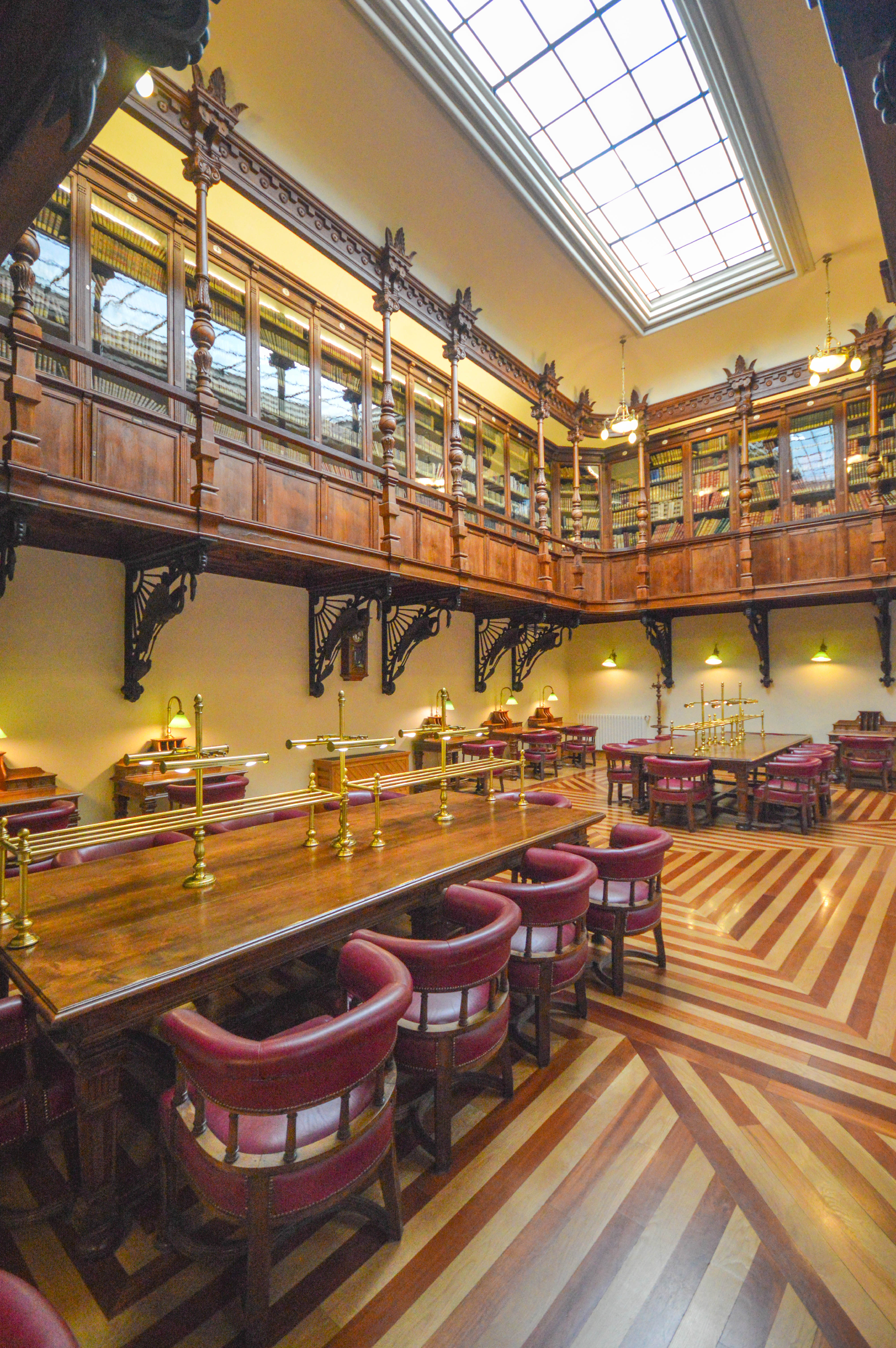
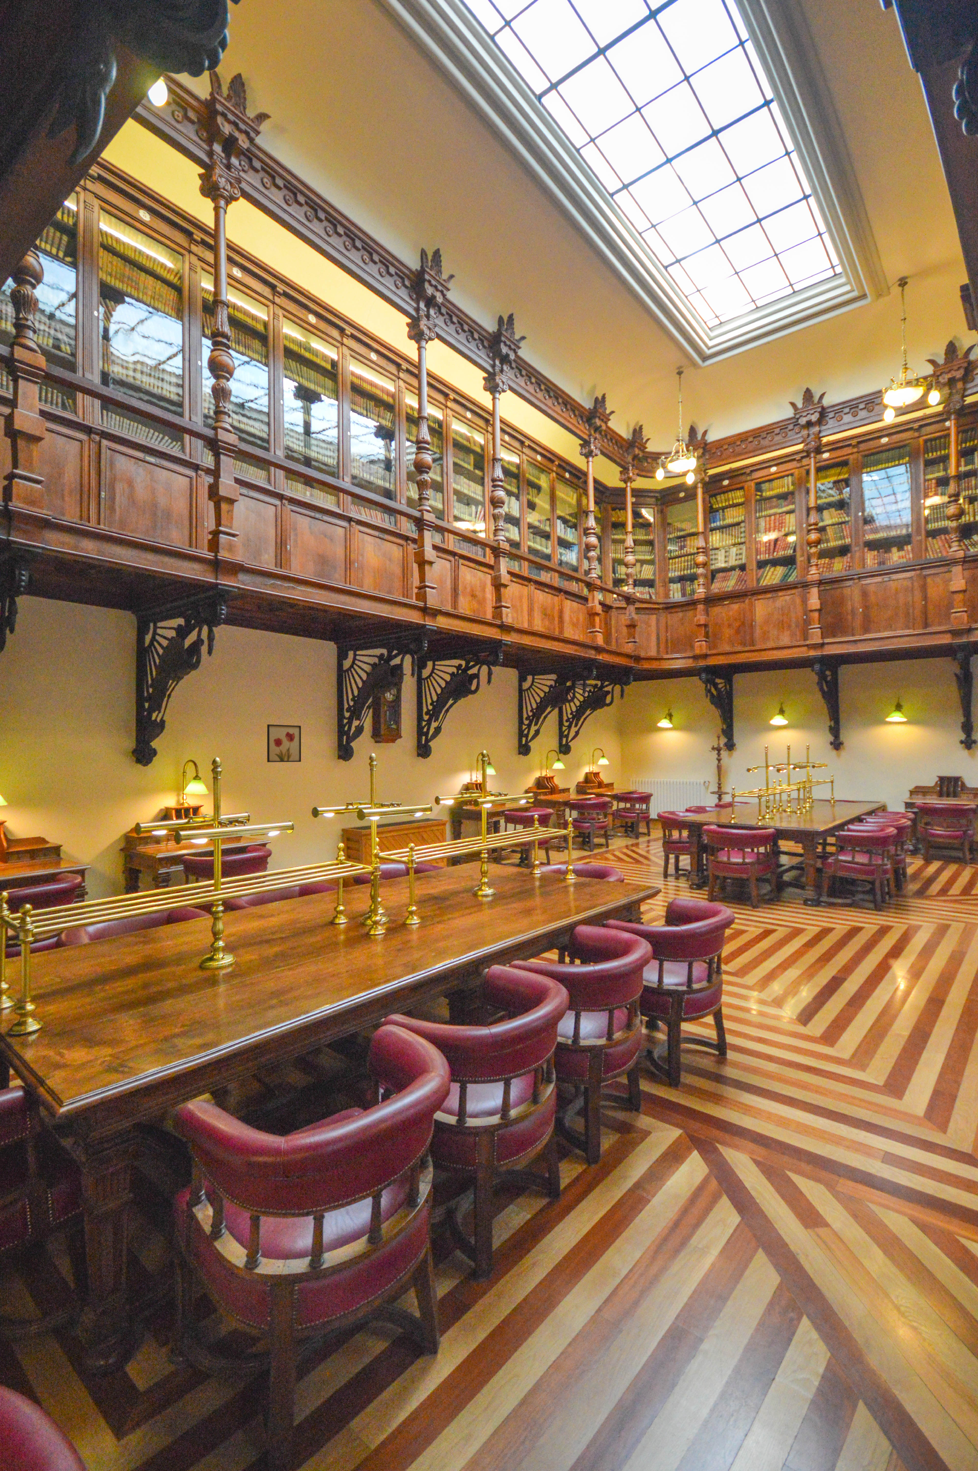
+ wall art [266,723,301,763]
